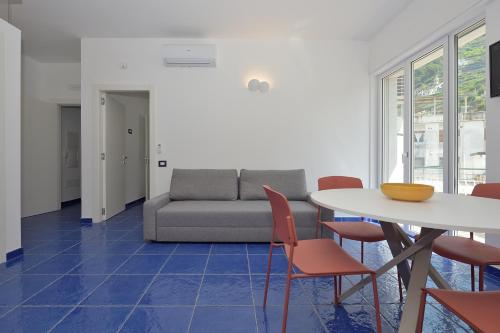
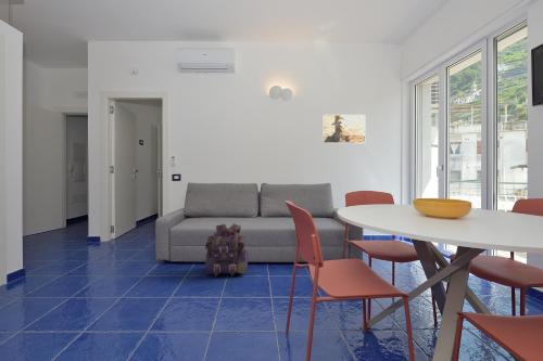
+ backpack [204,222,249,278]
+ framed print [323,114,367,144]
